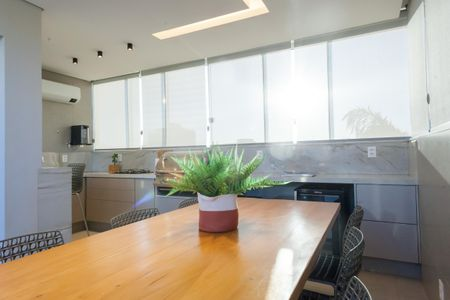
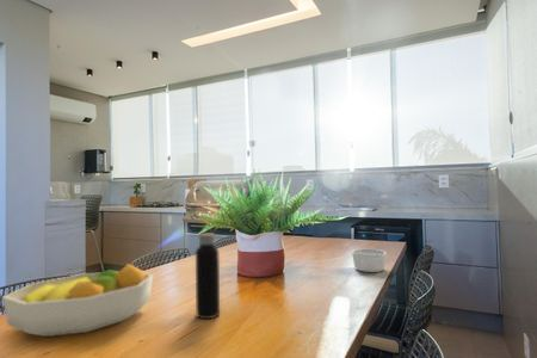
+ fruit bowl [1,263,154,338]
+ ramekin [351,248,388,273]
+ water bottle [195,224,221,320]
